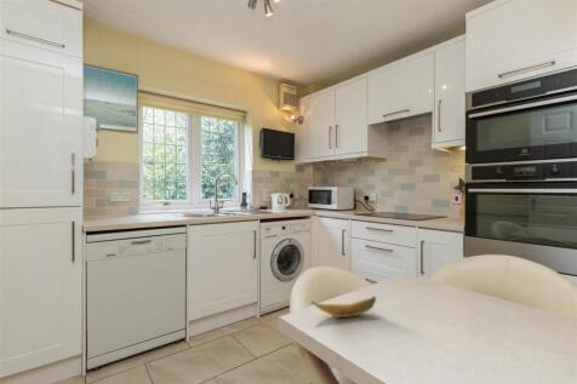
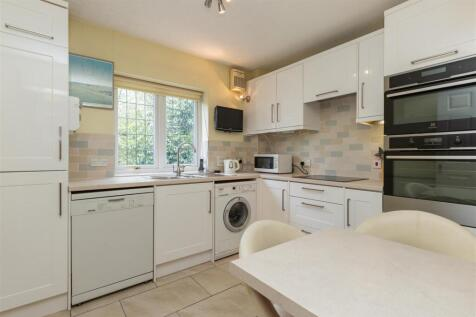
- banana [310,296,377,319]
